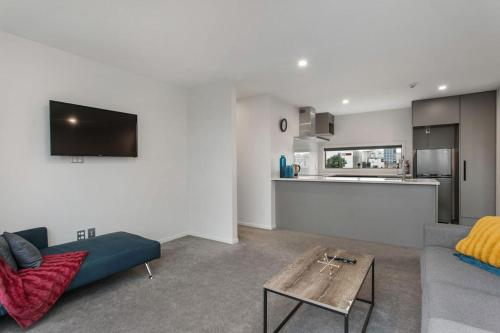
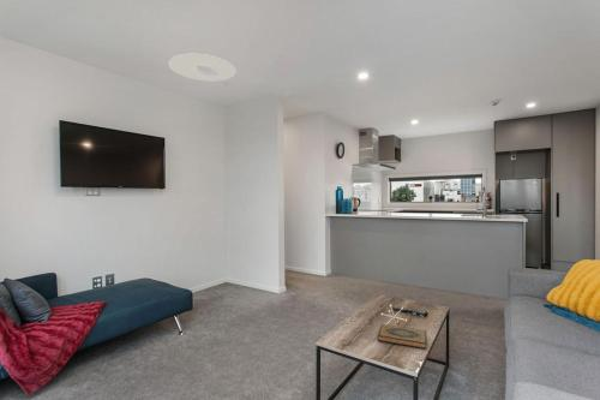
+ ceiling light [168,53,238,82]
+ hardback book [377,323,427,351]
